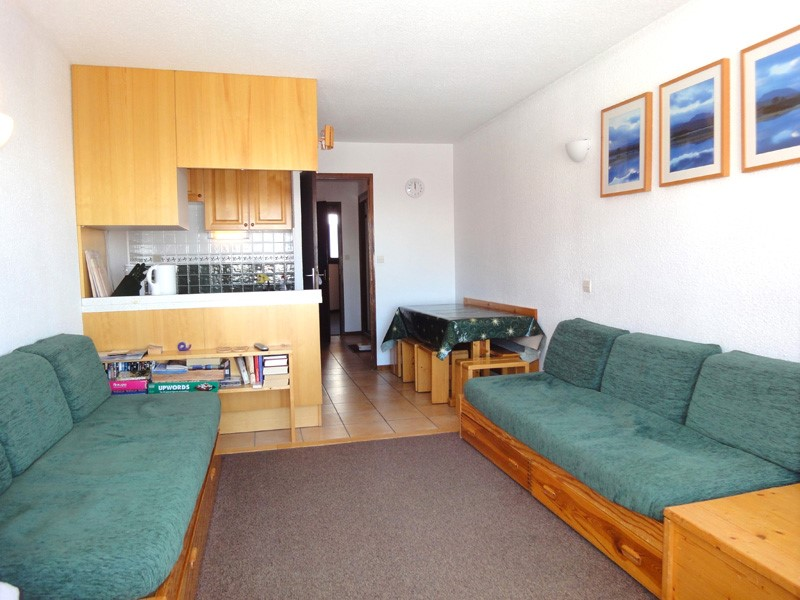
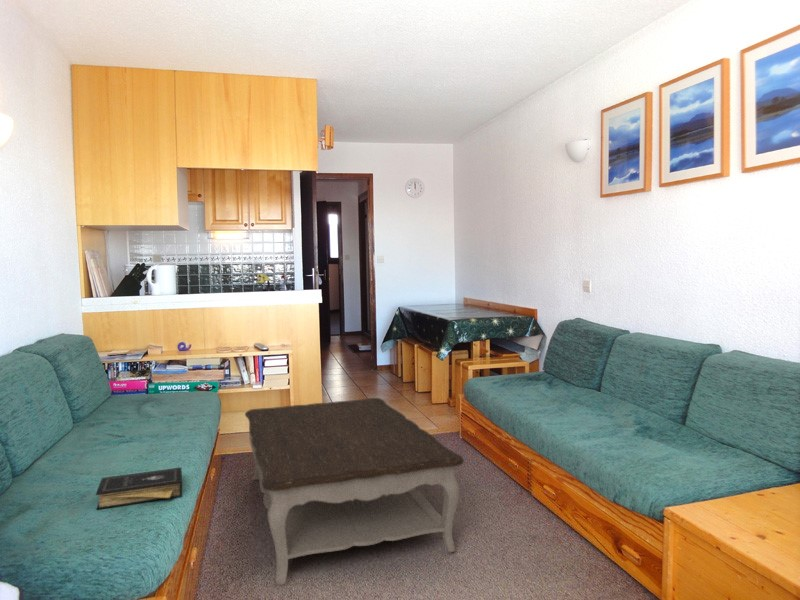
+ book [95,466,183,510]
+ coffee table [244,397,465,586]
